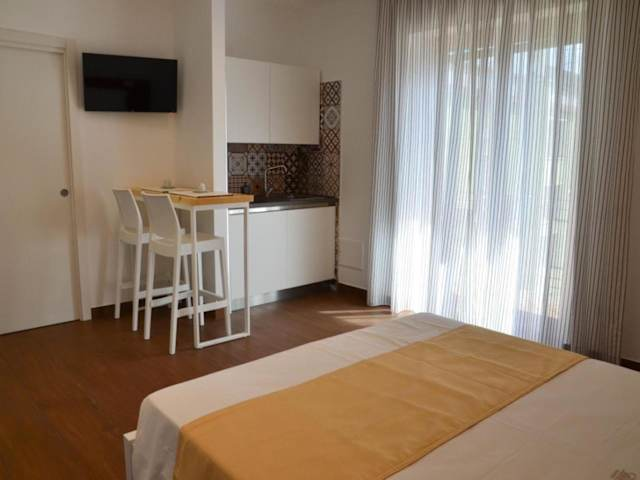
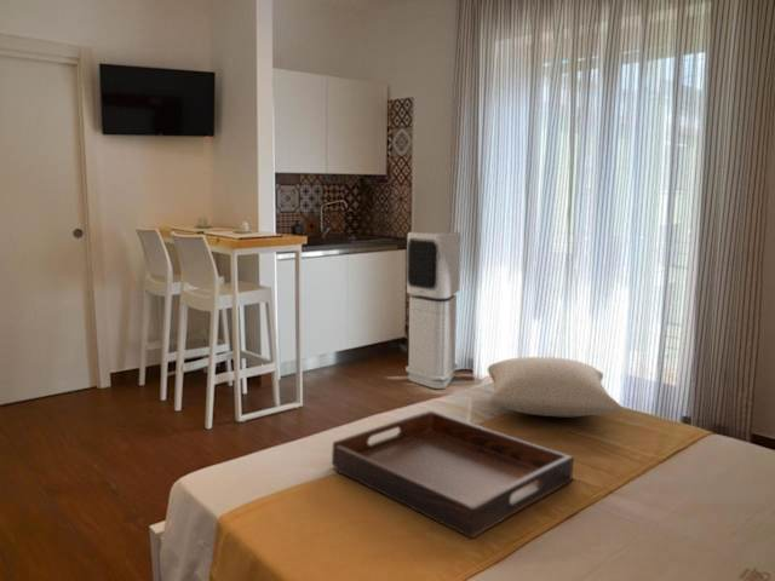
+ pillow [487,356,624,418]
+ air purifier [404,231,463,390]
+ serving tray [331,409,574,540]
